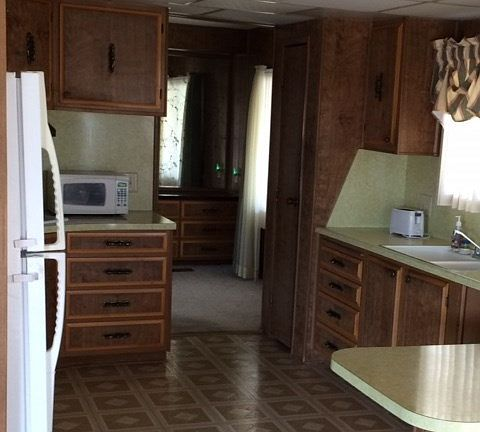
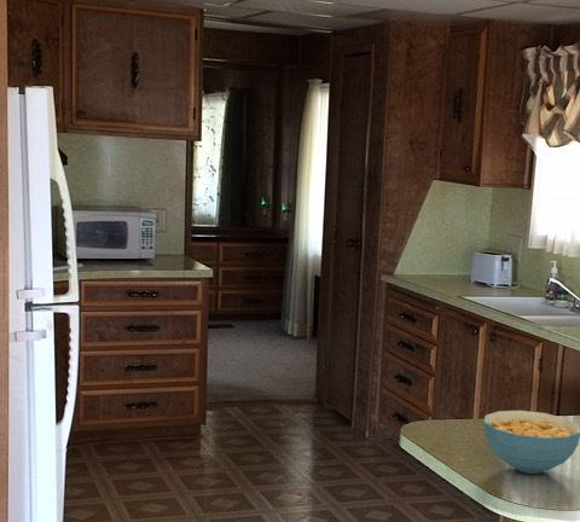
+ cereal bowl [483,410,580,475]
